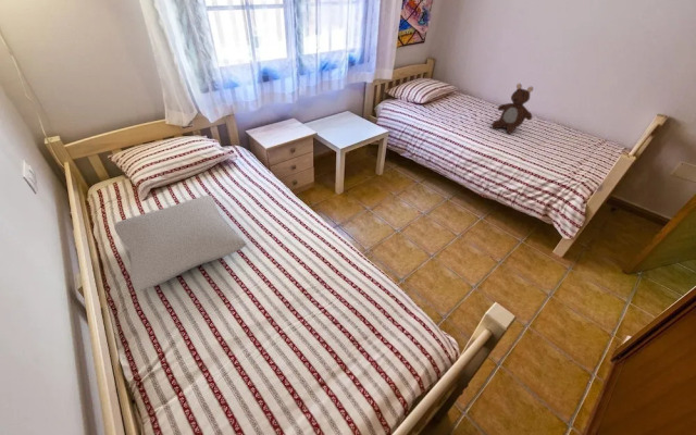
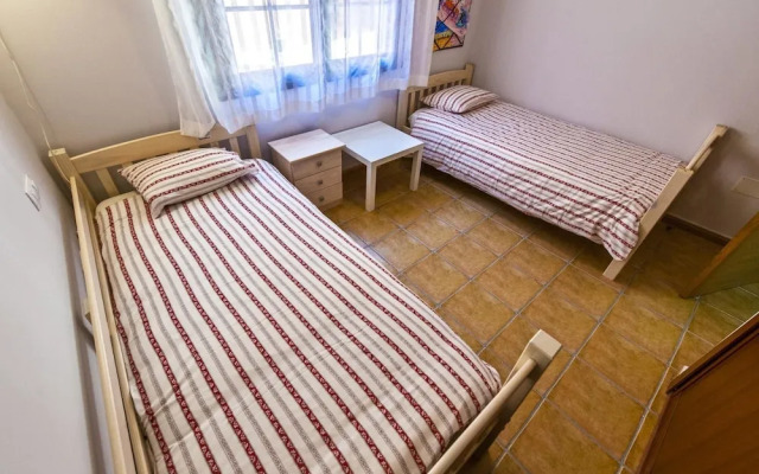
- cushion [113,195,247,291]
- teddy bear [490,83,534,135]
